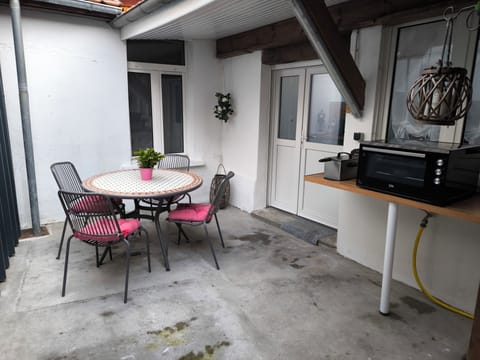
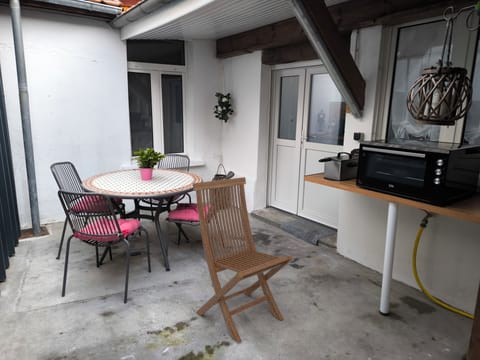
+ deck chair [192,176,293,344]
